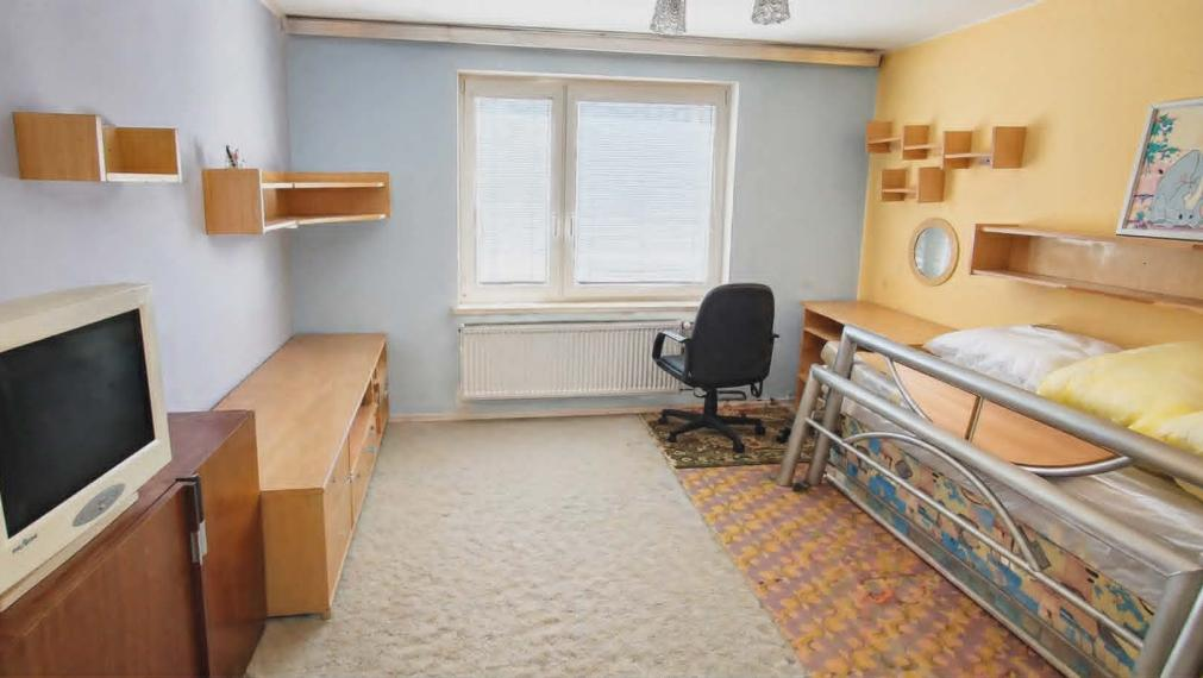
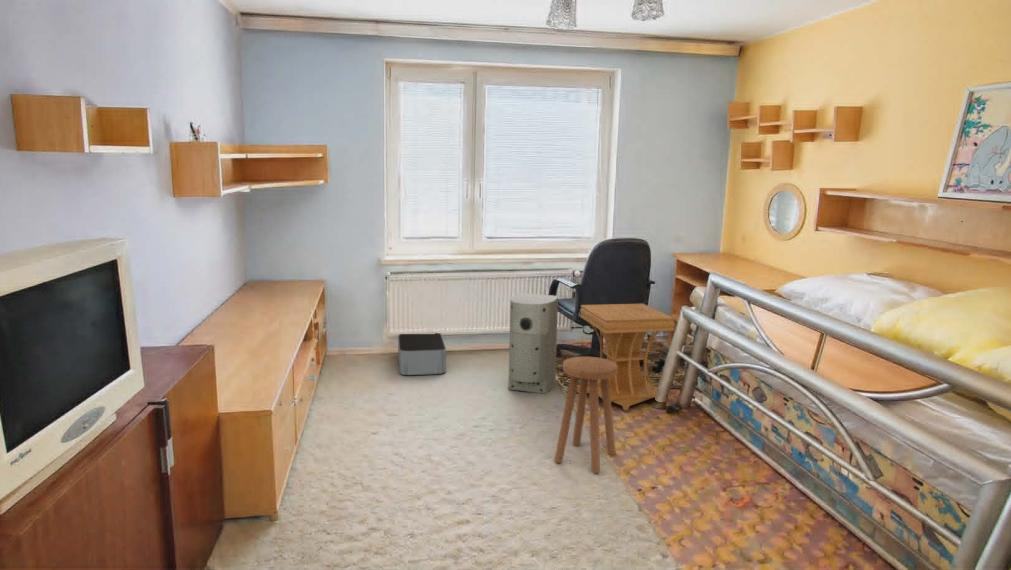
+ air purifier [507,292,559,395]
+ stool [554,356,618,474]
+ storage bin [397,332,447,376]
+ side table [576,303,676,412]
